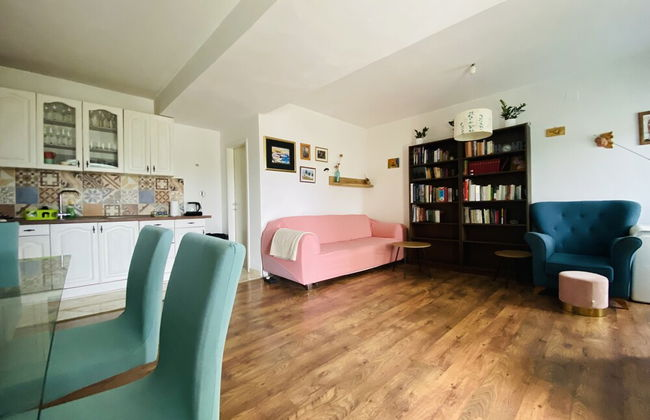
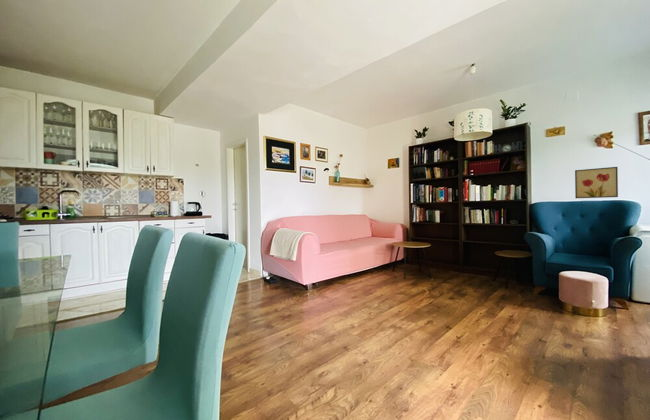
+ wall art [574,166,619,199]
